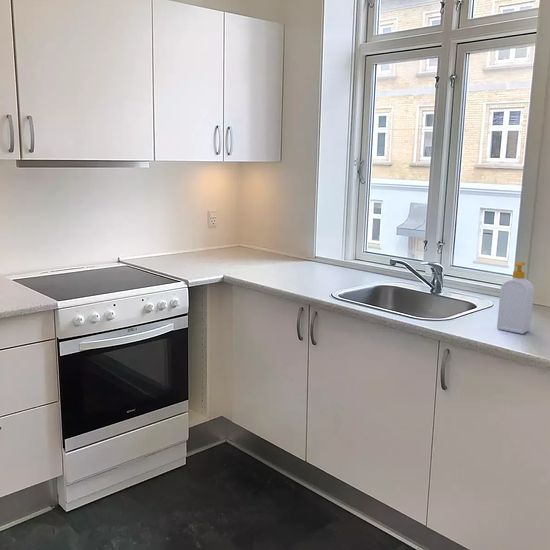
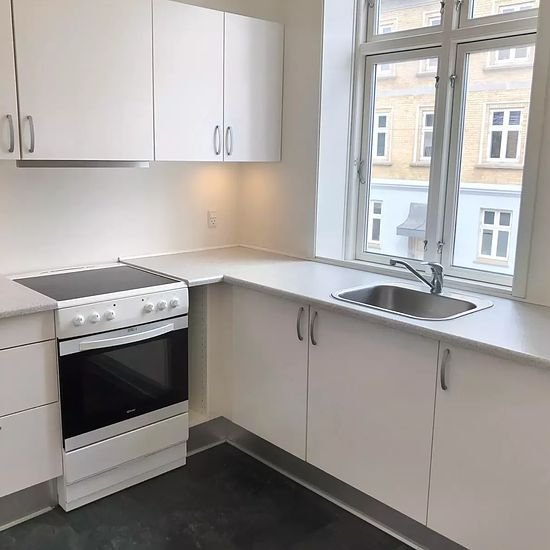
- soap bottle [496,261,535,335]
